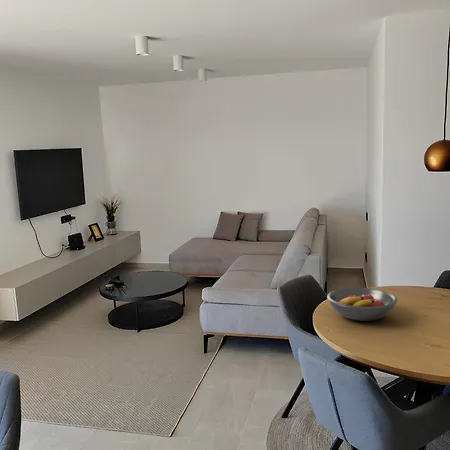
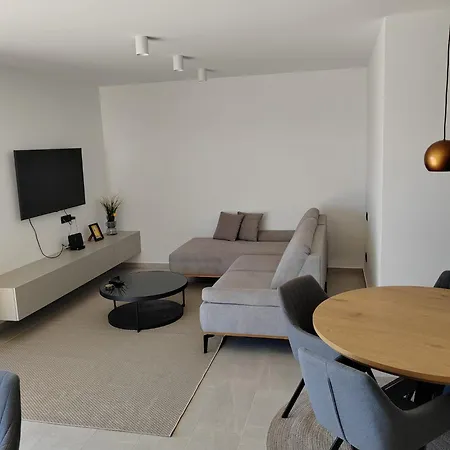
- fruit bowl [326,287,398,322]
